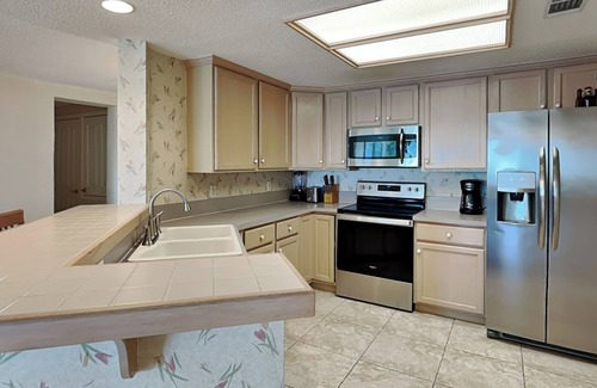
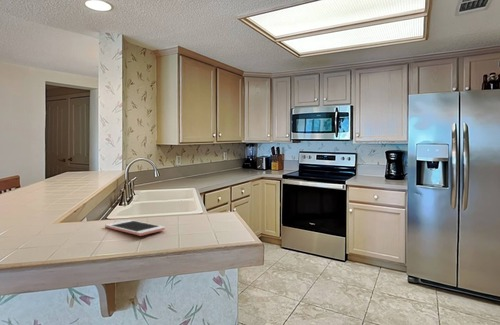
+ cell phone [104,219,166,237]
